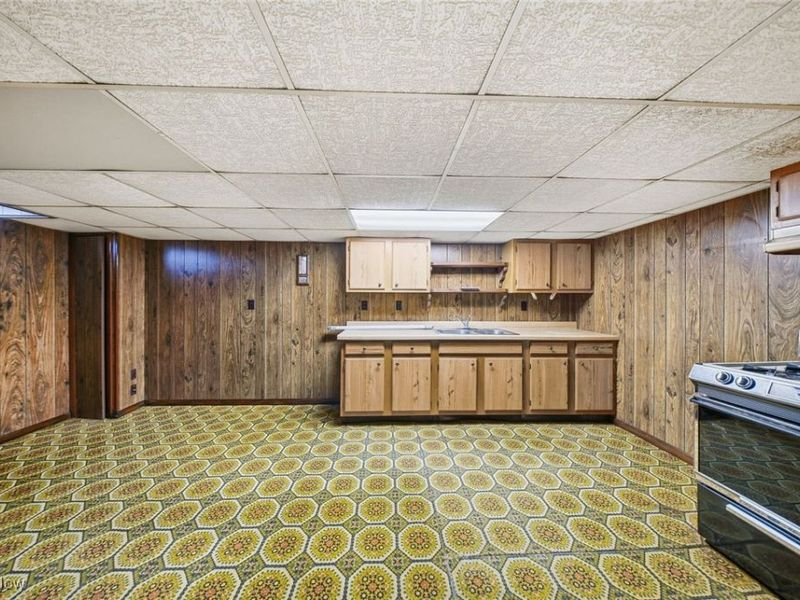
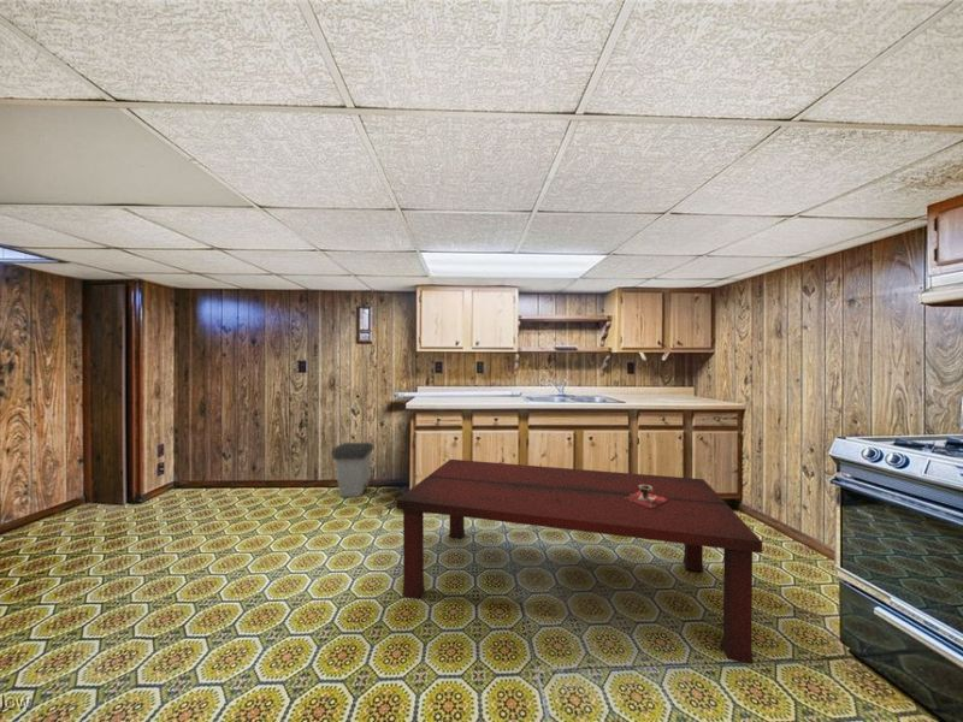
+ trash can [331,442,374,498]
+ decorative bowl [625,485,668,508]
+ dining table [395,458,763,665]
